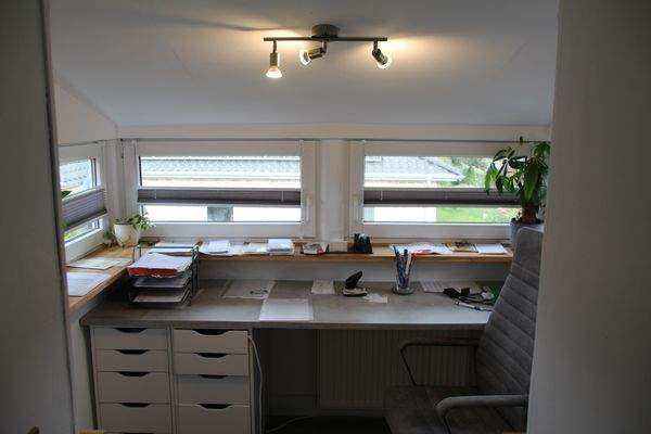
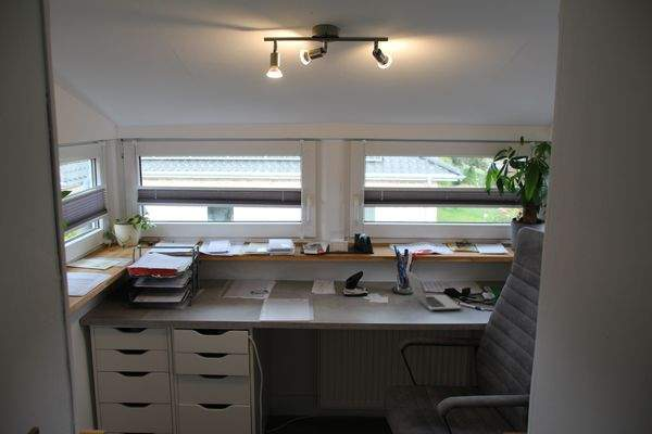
+ laptop [404,268,463,311]
